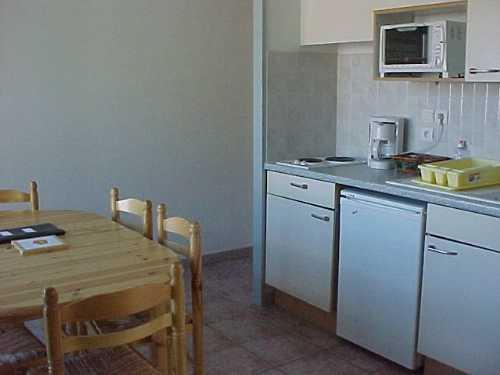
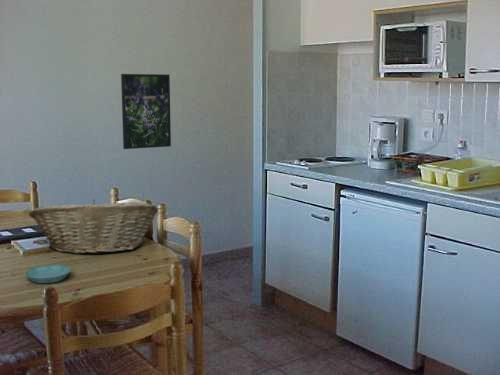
+ saucer [24,264,72,284]
+ fruit basket [28,199,159,255]
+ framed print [120,73,172,150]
